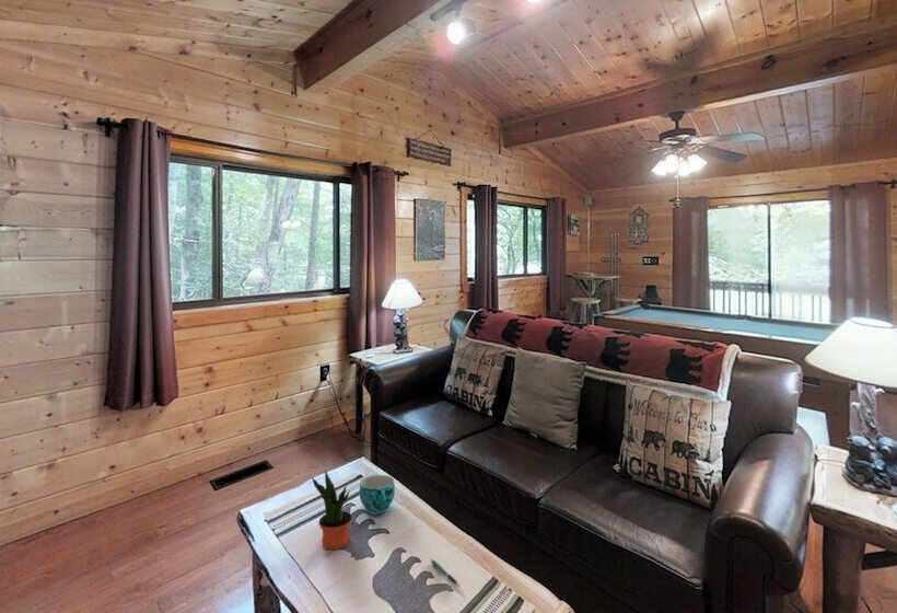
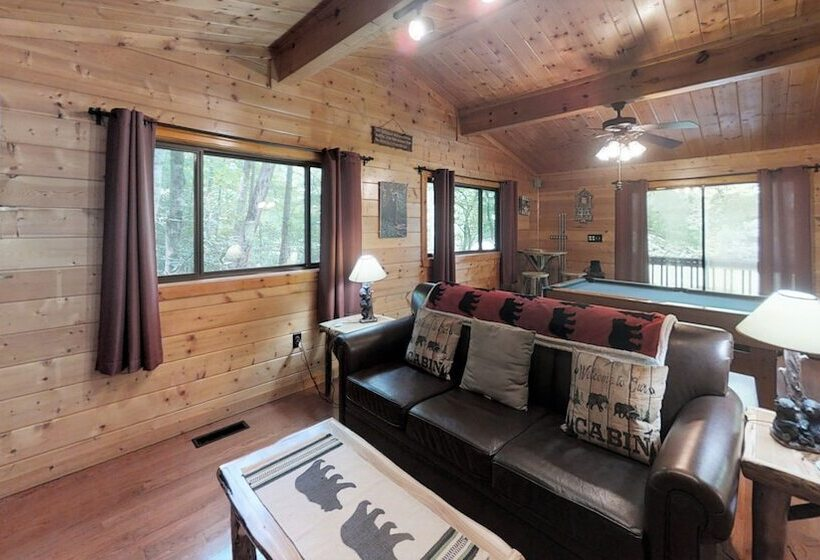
- cup [359,474,396,516]
- potted plant [311,469,353,551]
- pen [429,557,462,588]
